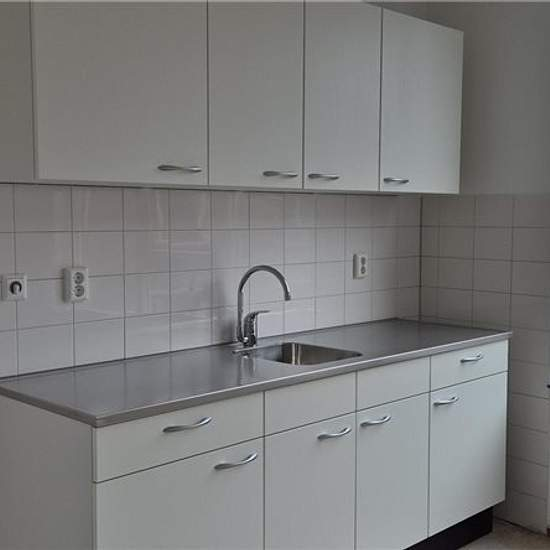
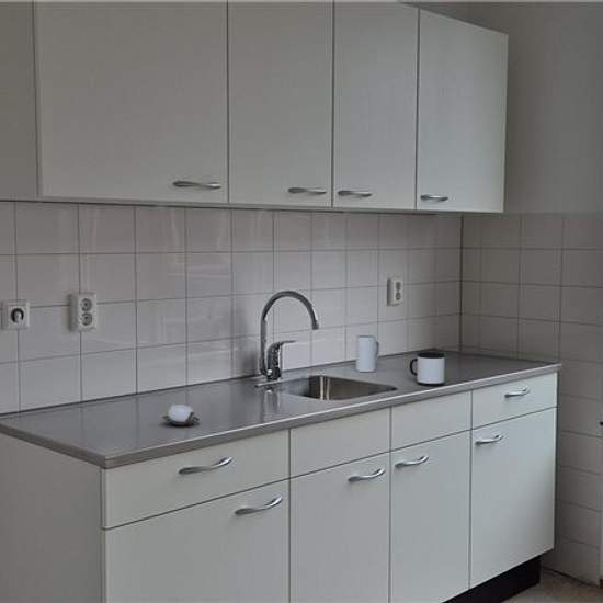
+ mug [355,334,382,373]
+ mug [409,351,446,387]
+ cup [161,403,201,426]
